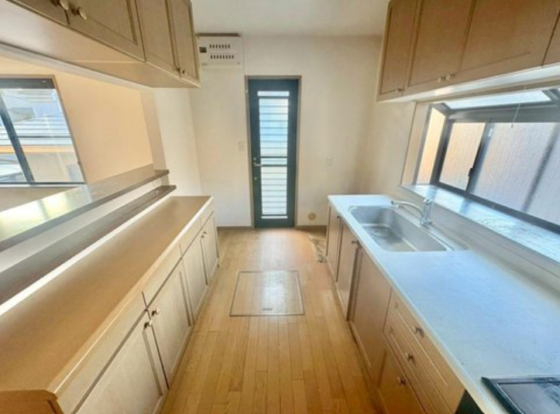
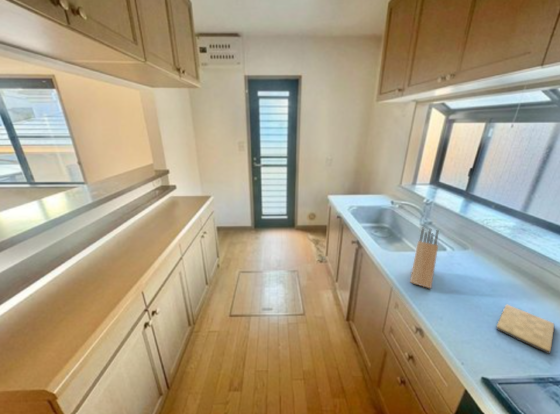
+ cutting board [495,304,555,355]
+ knife block [409,227,440,290]
